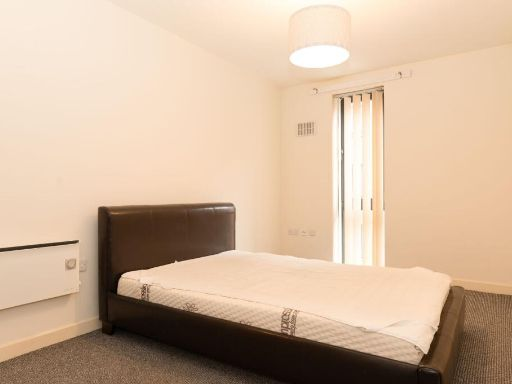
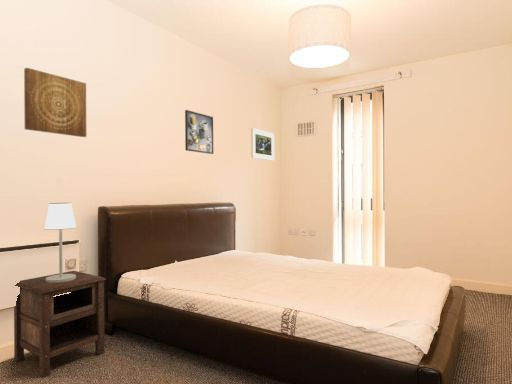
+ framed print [250,127,275,162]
+ nightstand [13,270,107,379]
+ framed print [184,109,214,155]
+ wall art [23,67,87,138]
+ table lamp [43,202,77,283]
